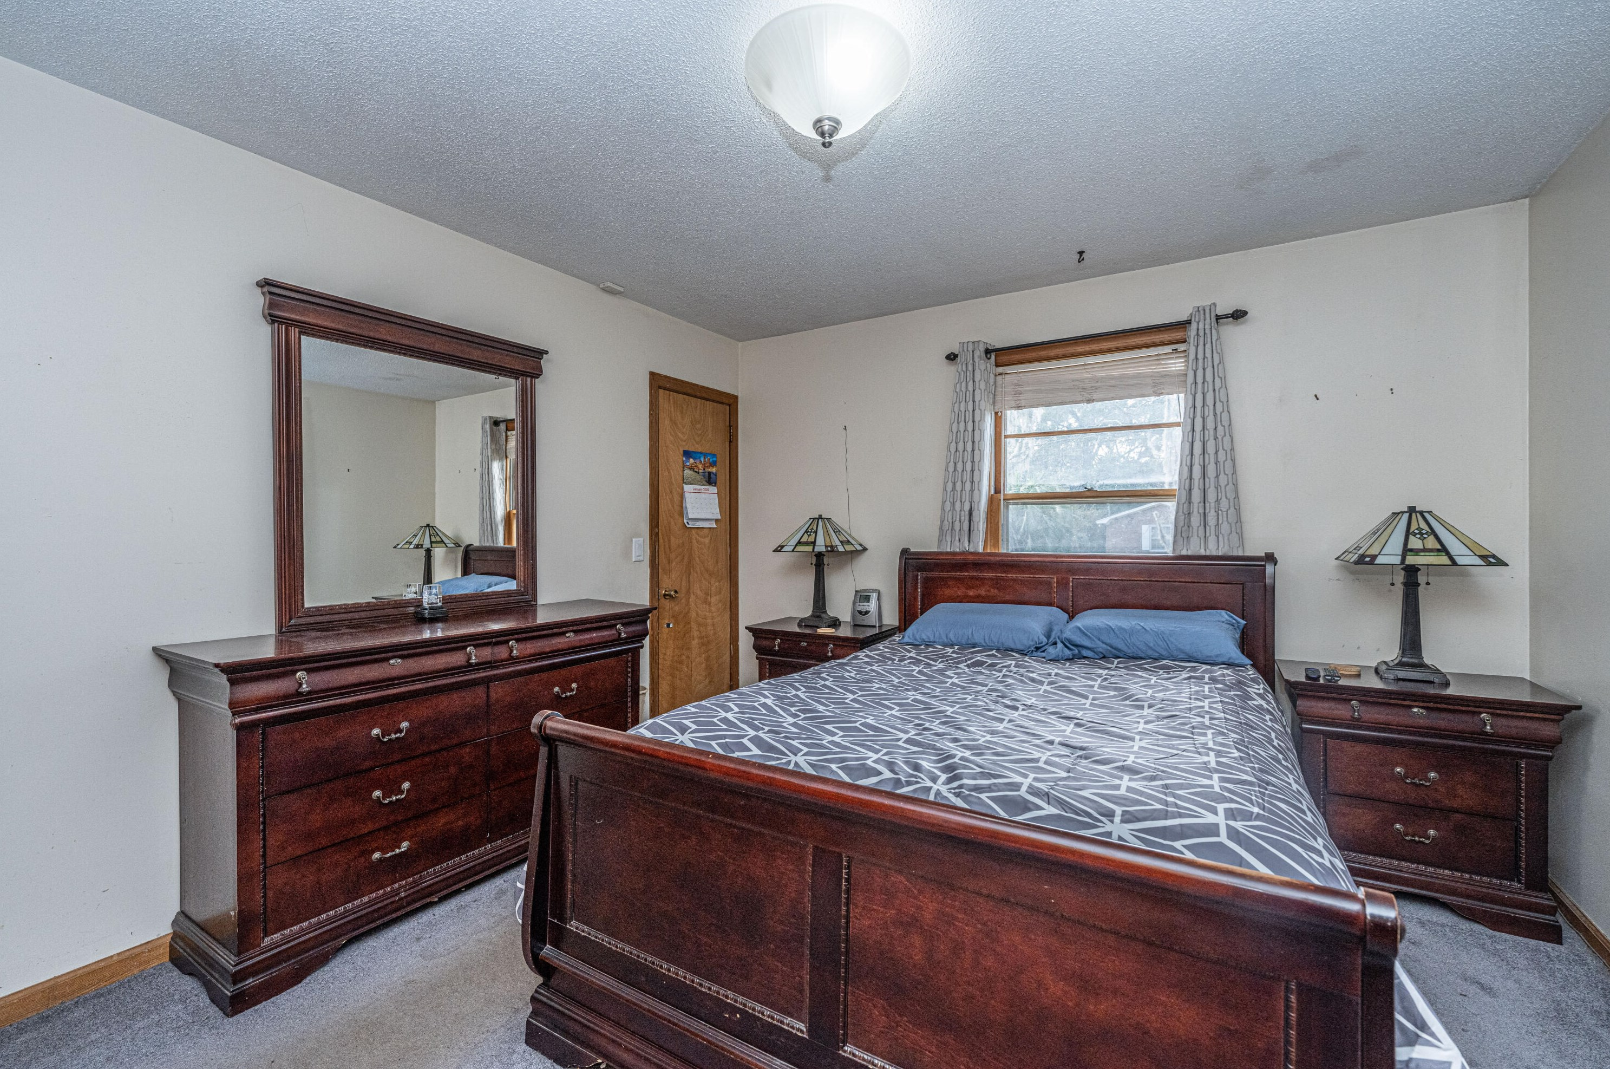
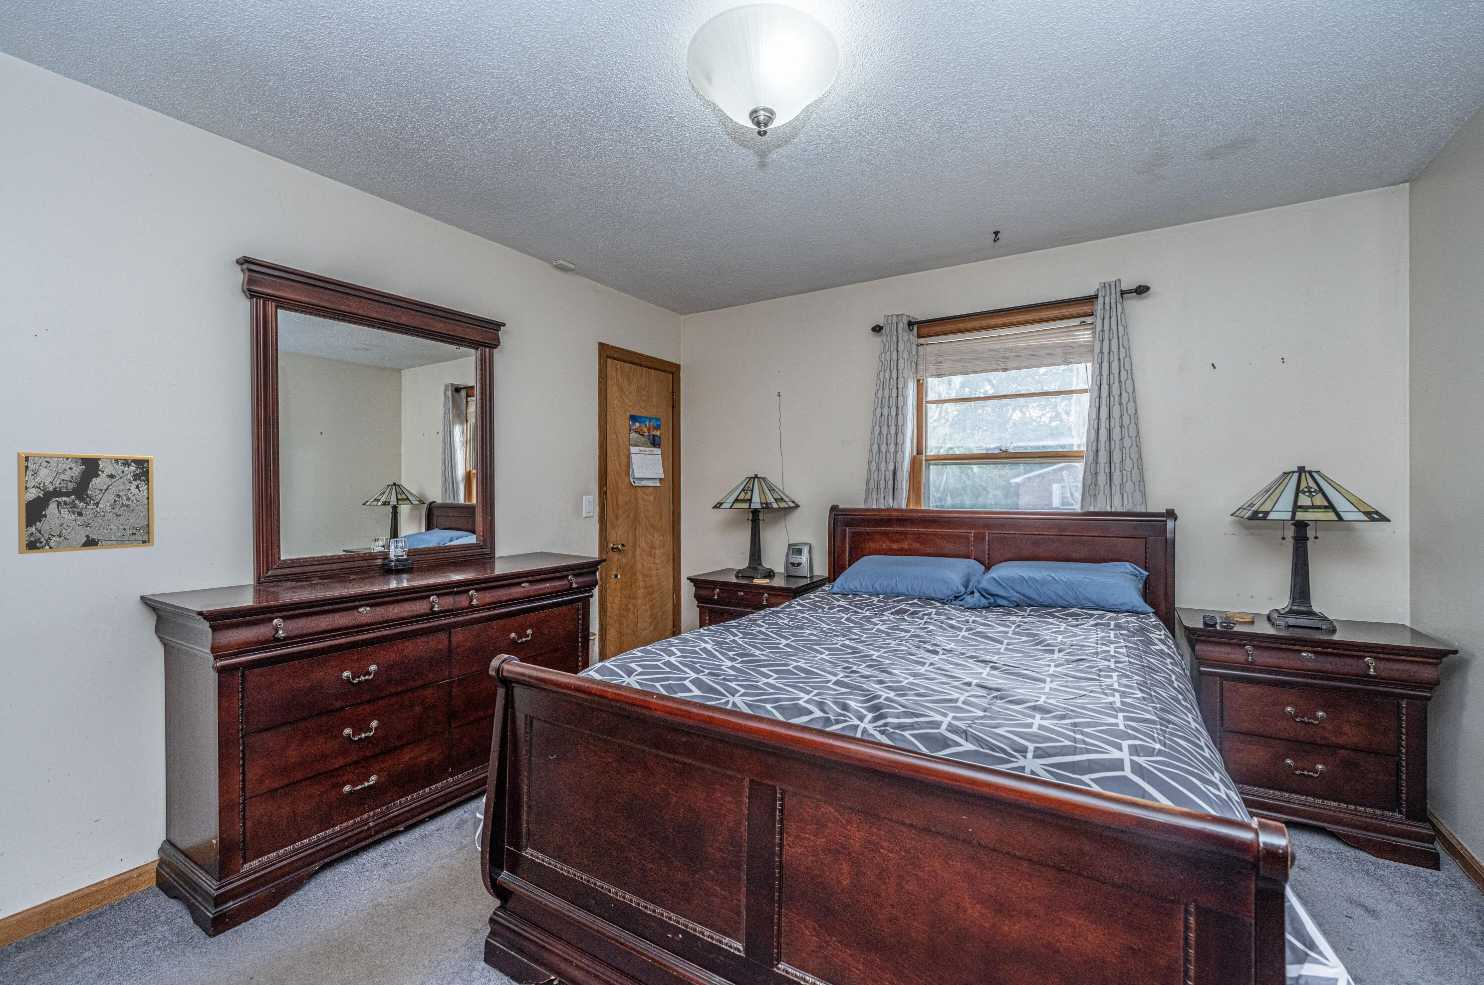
+ wall art [16,452,155,555]
